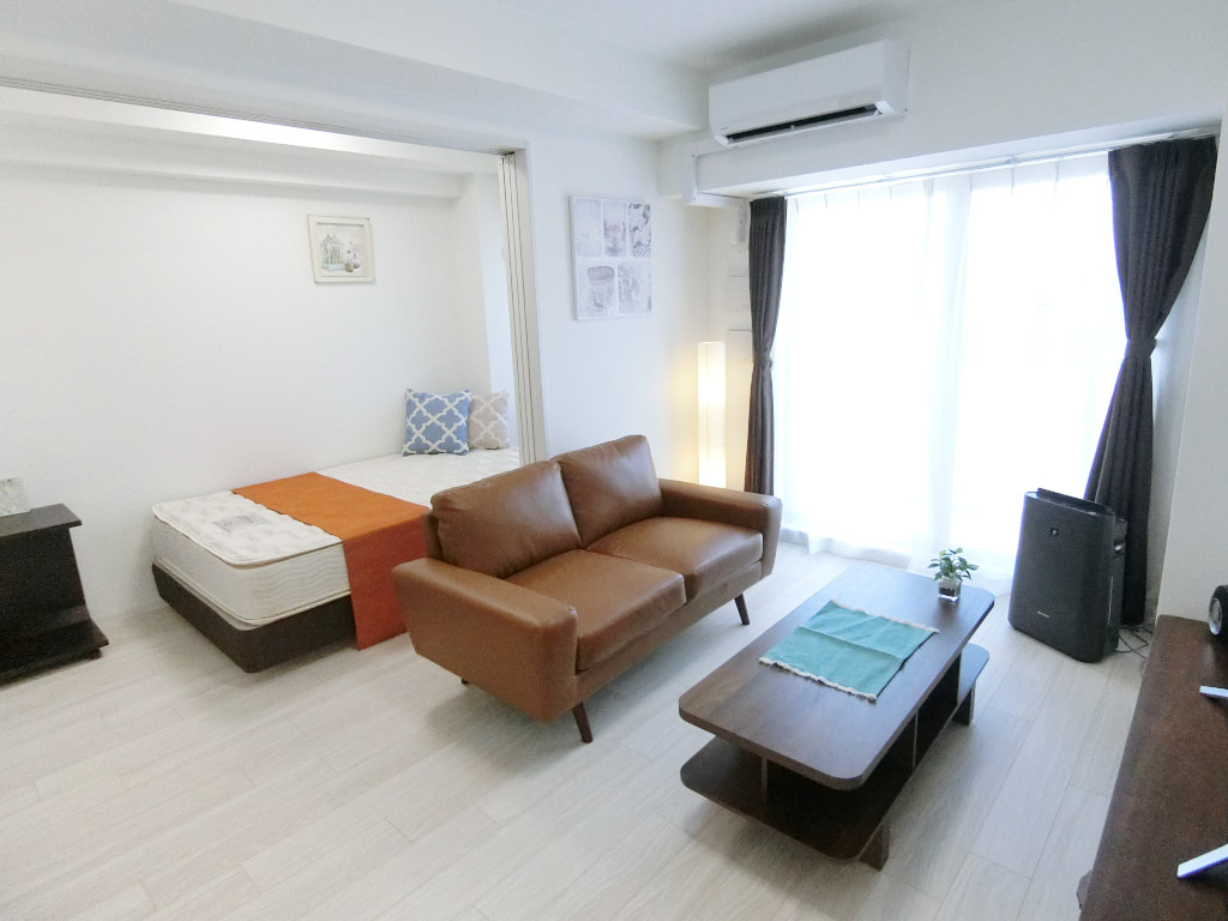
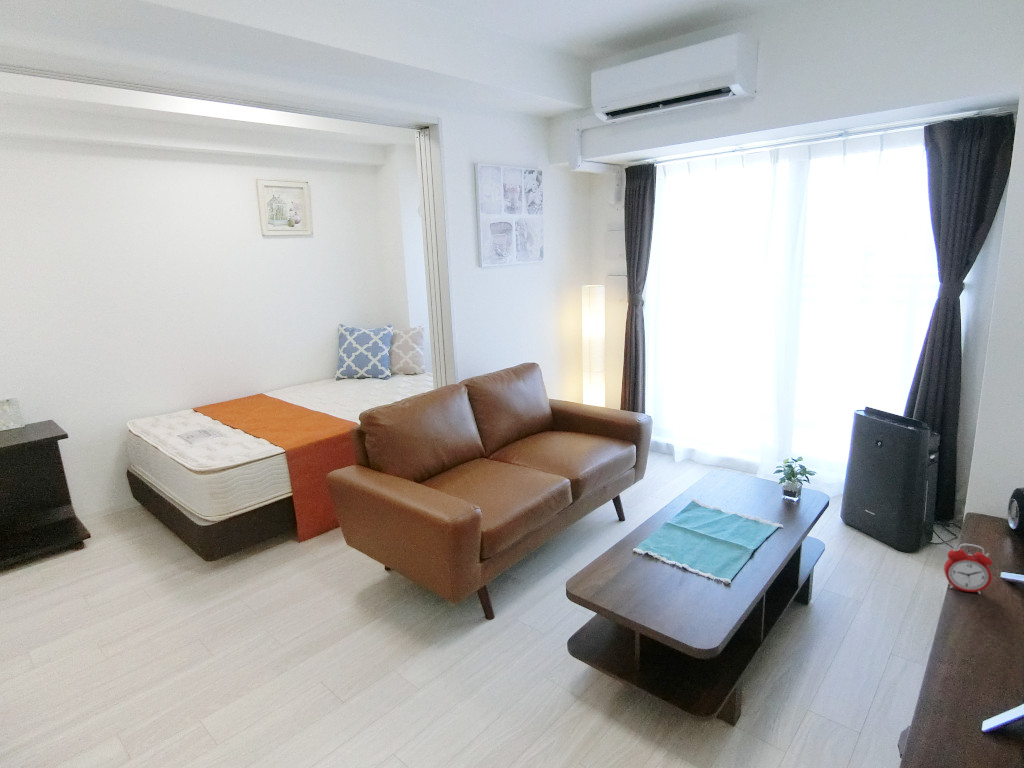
+ alarm clock [943,543,993,595]
